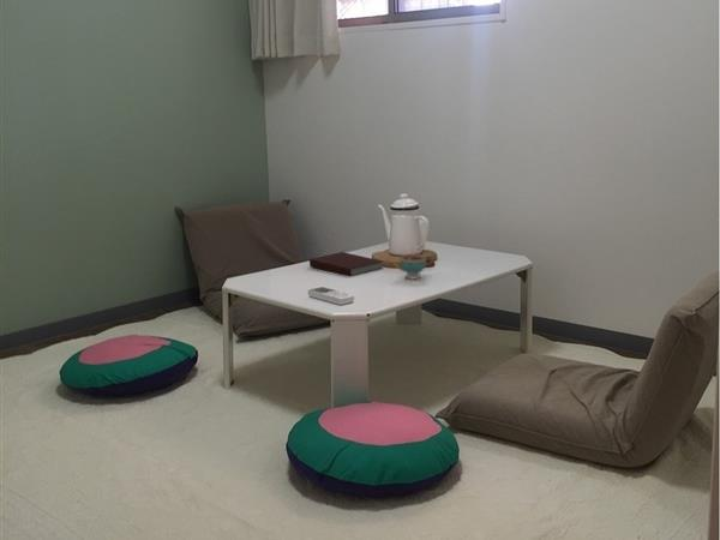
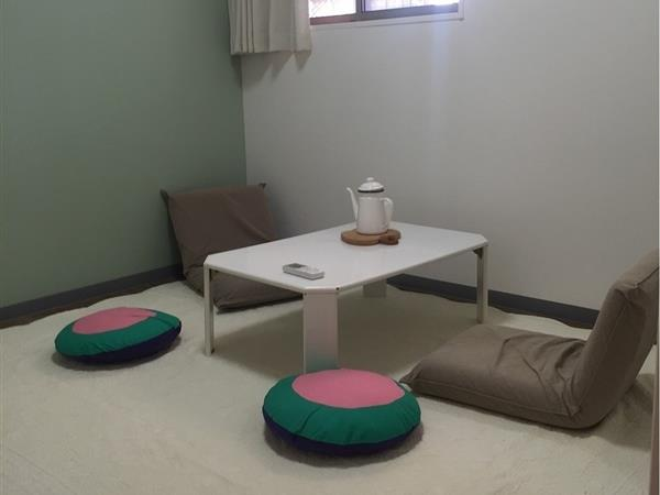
- teacup [392,253,427,281]
- notebook [308,251,384,277]
